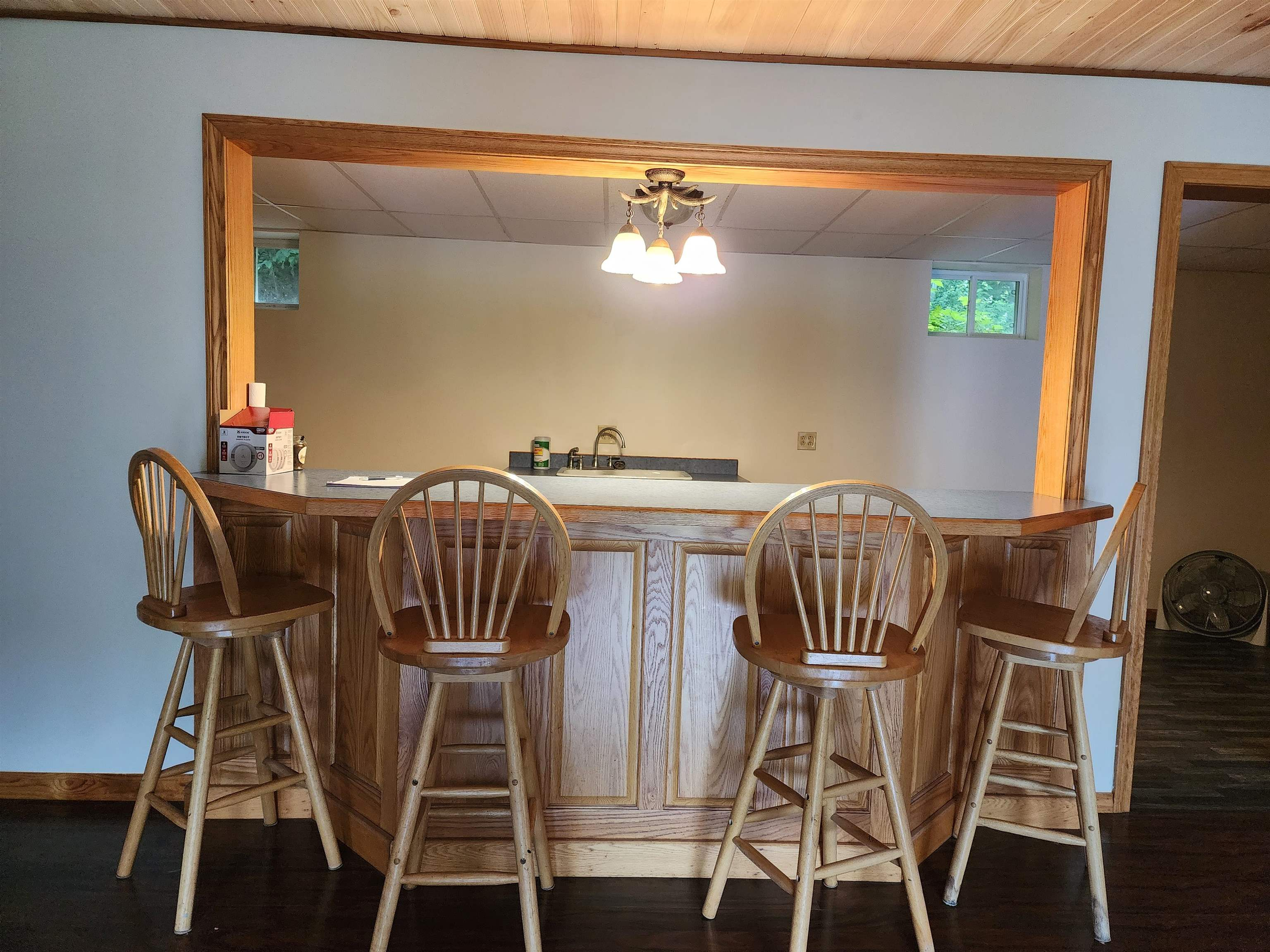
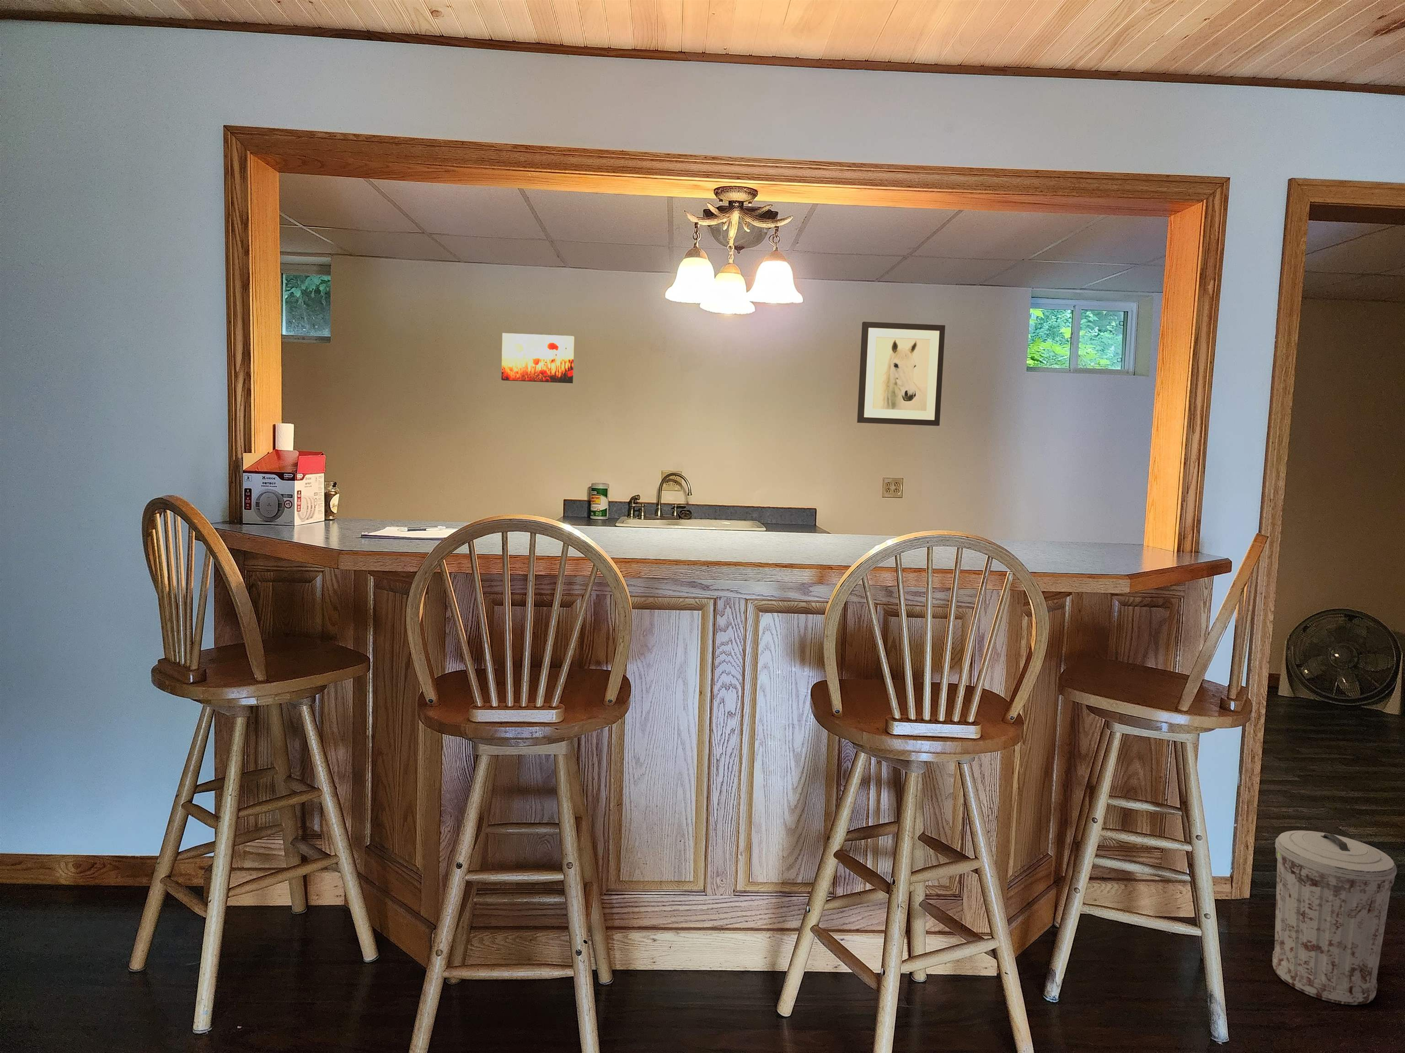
+ trash can [1272,830,1397,1005]
+ wall art [501,333,574,384]
+ wall art [856,321,946,427]
